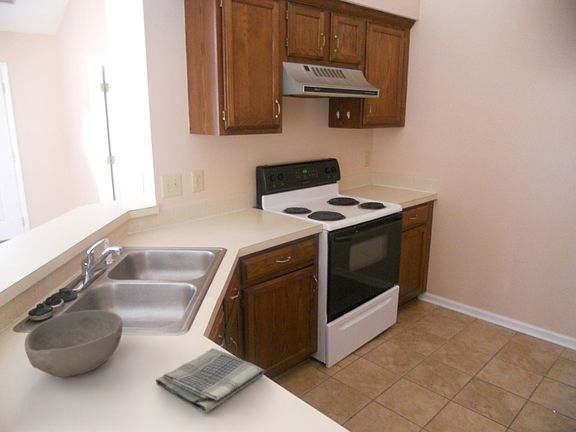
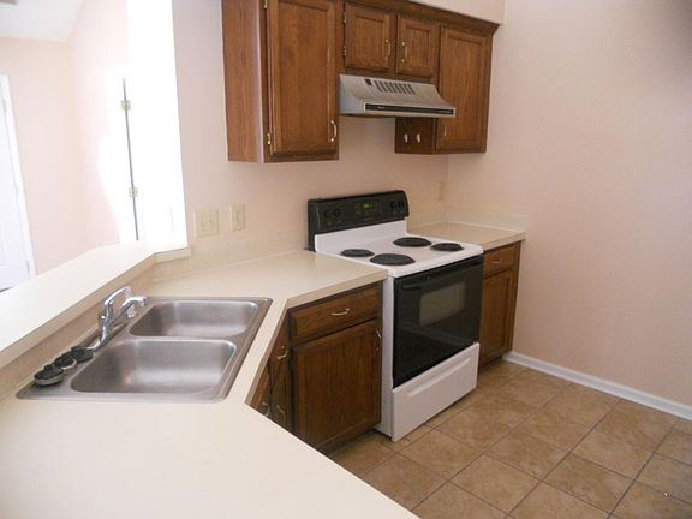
- bowl [24,309,124,378]
- dish towel [155,347,266,414]
